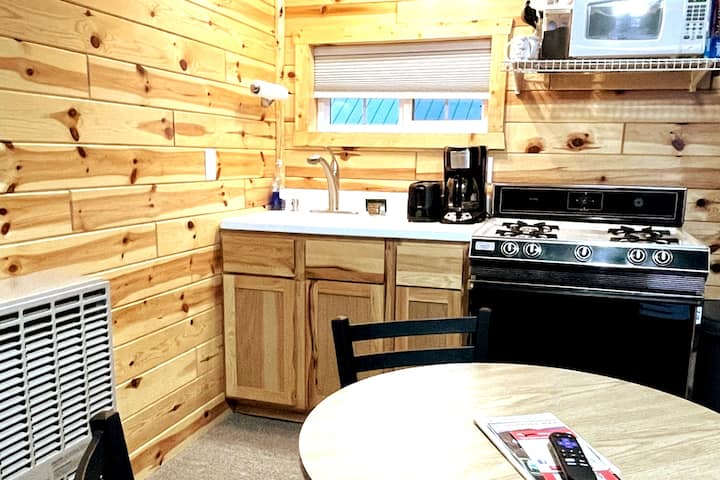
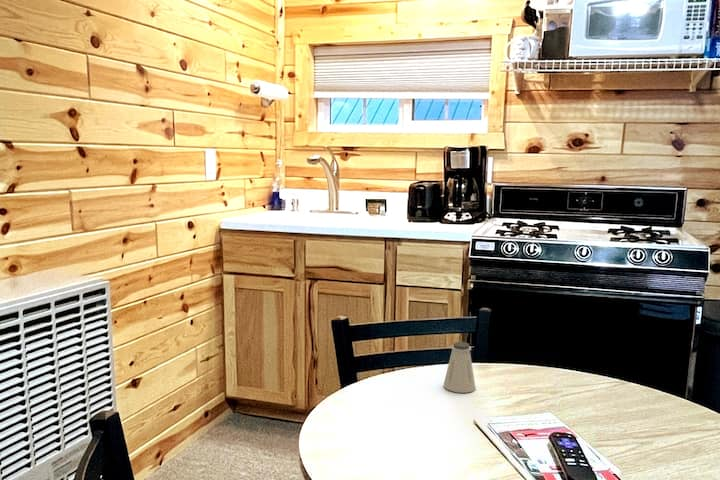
+ saltshaker [443,341,477,394]
